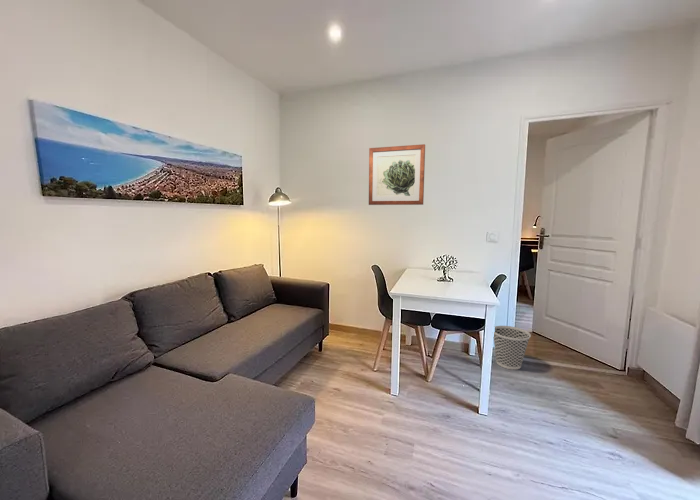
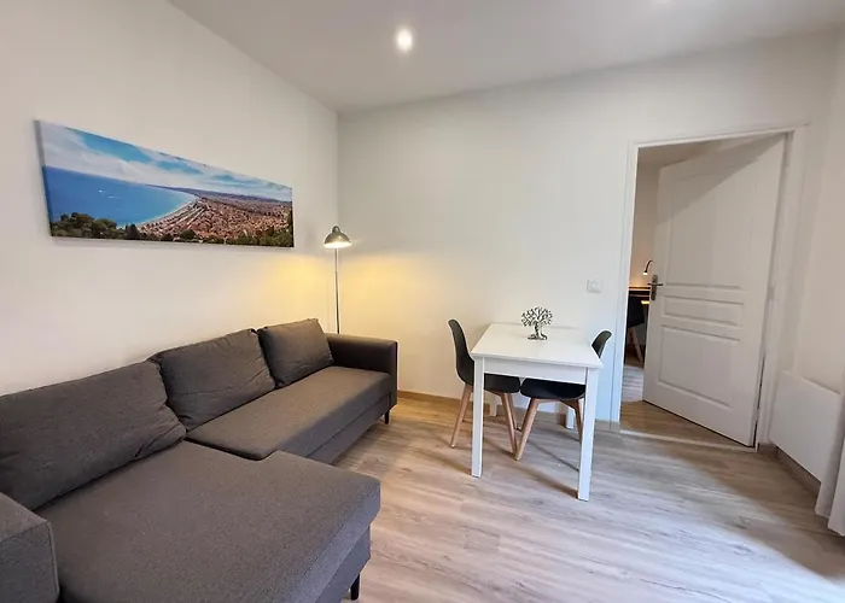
- wall art [368,143,426,206]
- wastebasket [493,325,532,371]
